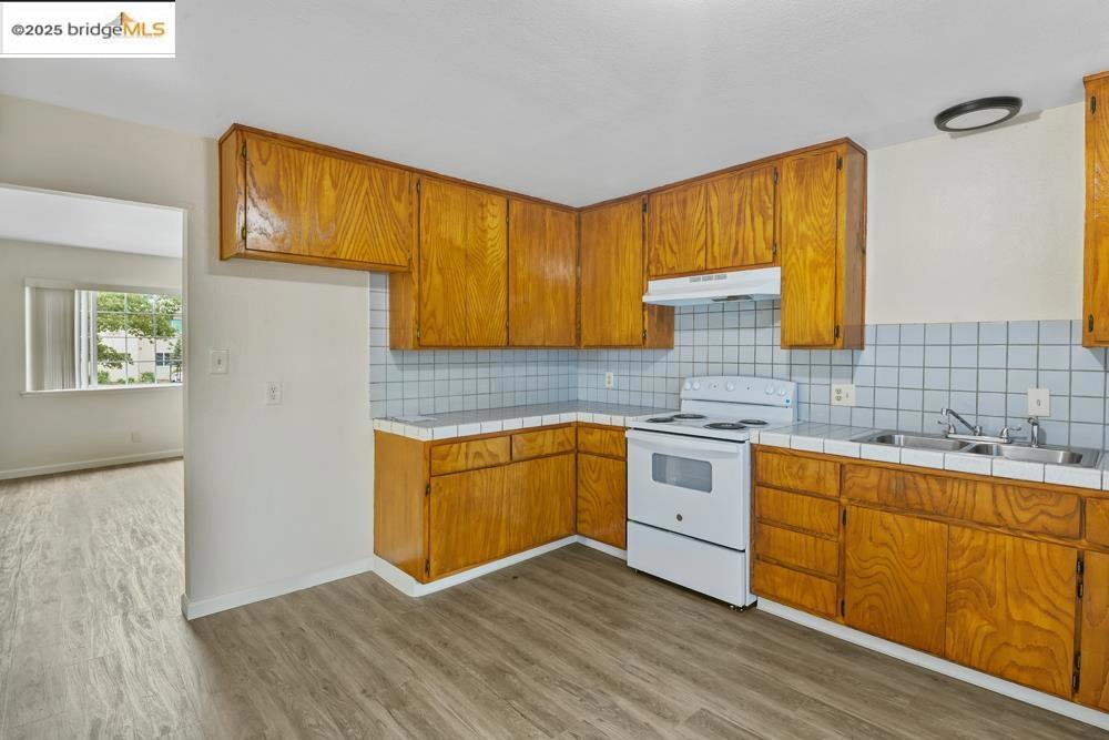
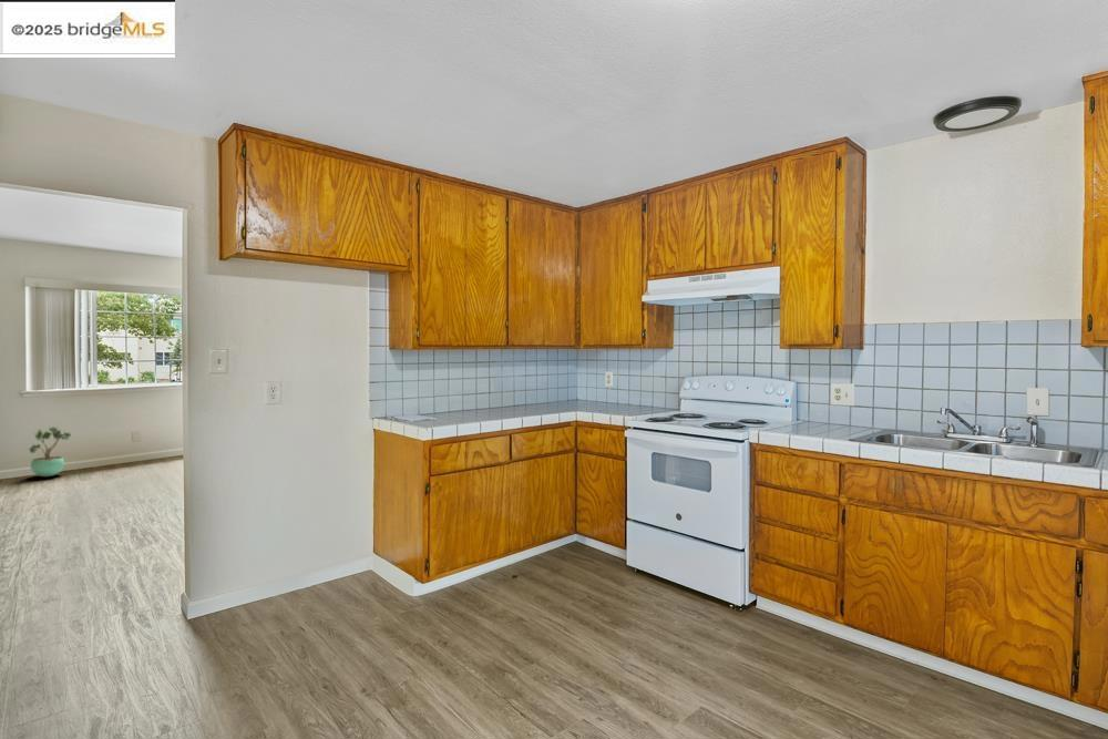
+ potted plant [28,427,72,478]
